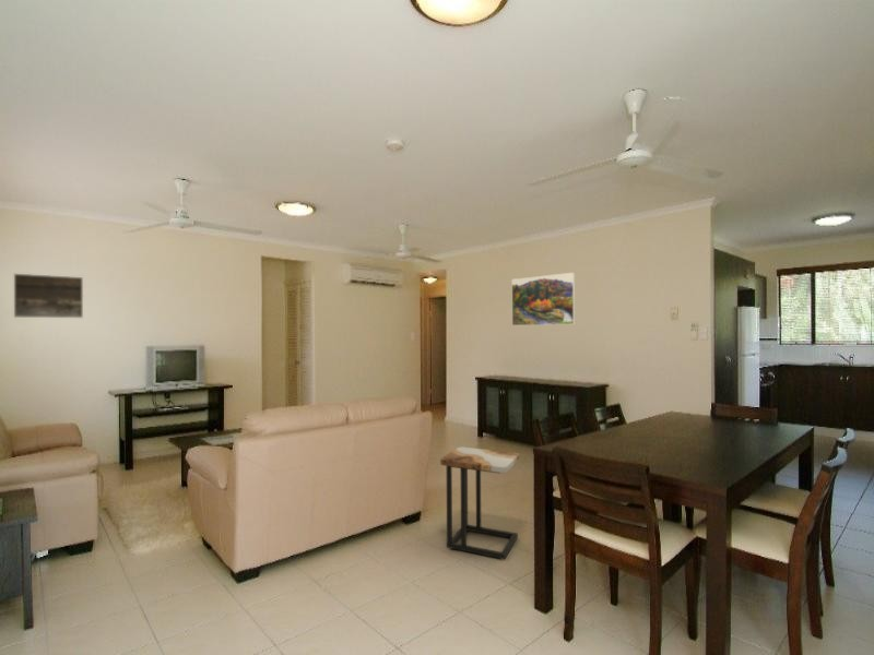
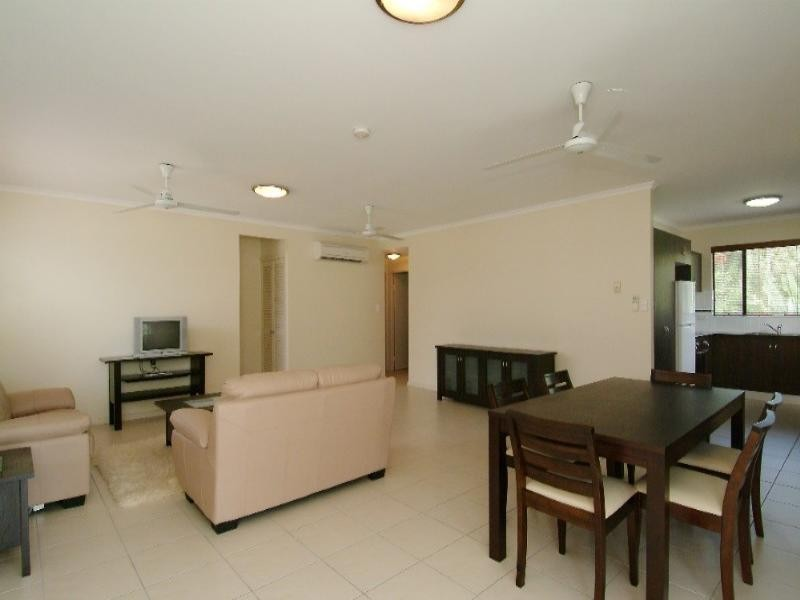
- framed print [13,273,84,319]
- side table [439,445,520,561]
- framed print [511,272,576,326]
